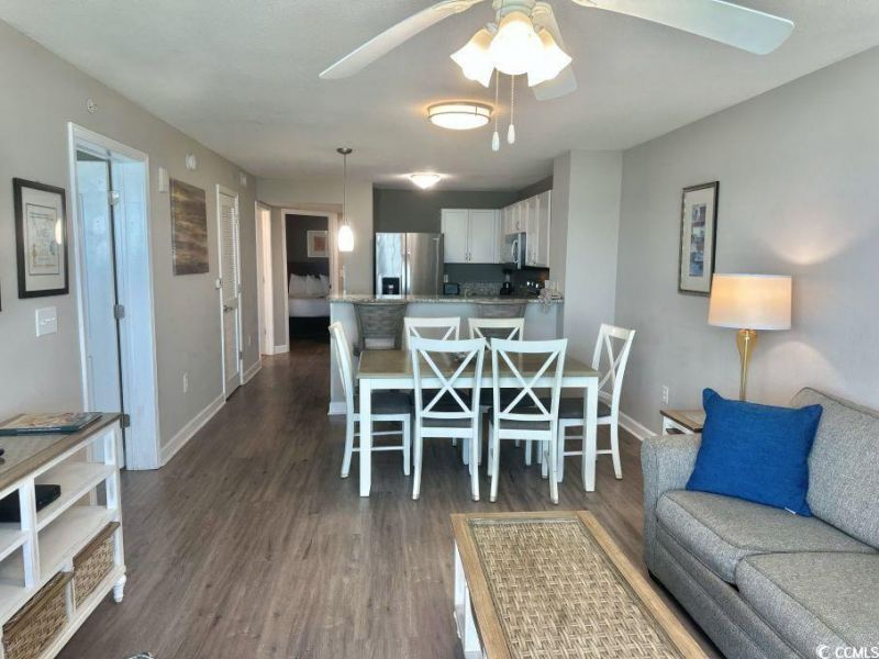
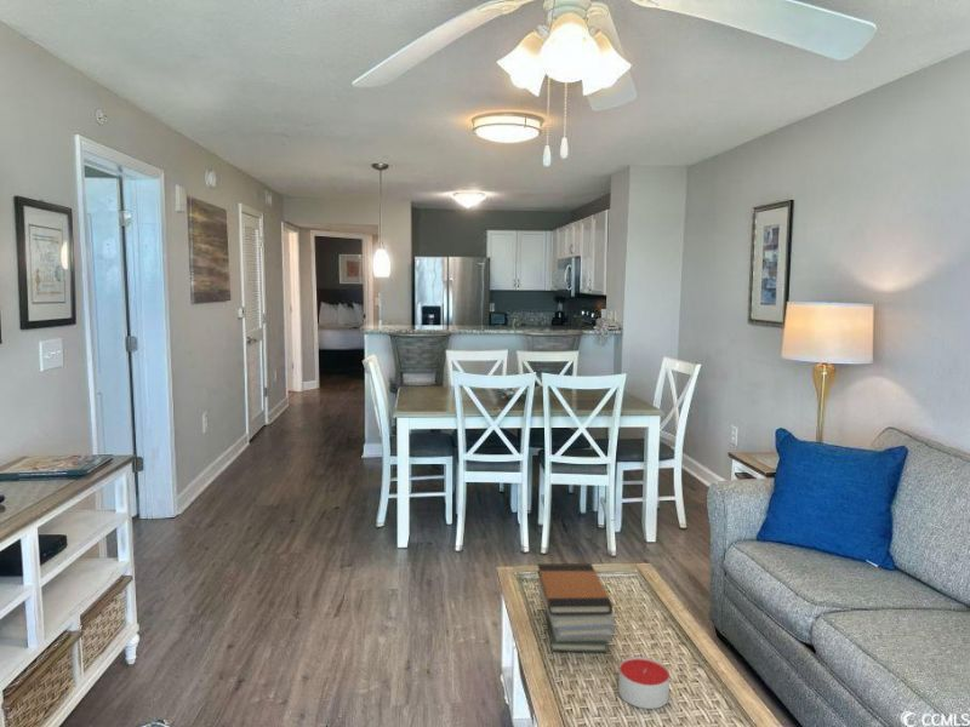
+ candle [617,656,671,710]
+ book stack [536,562,616,653]
